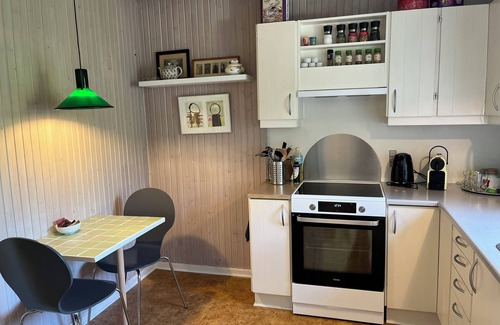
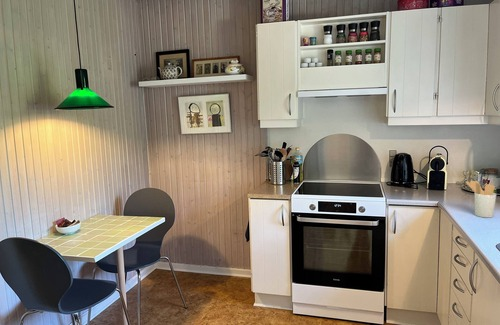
+ utensil holder [465,180,497,218]
